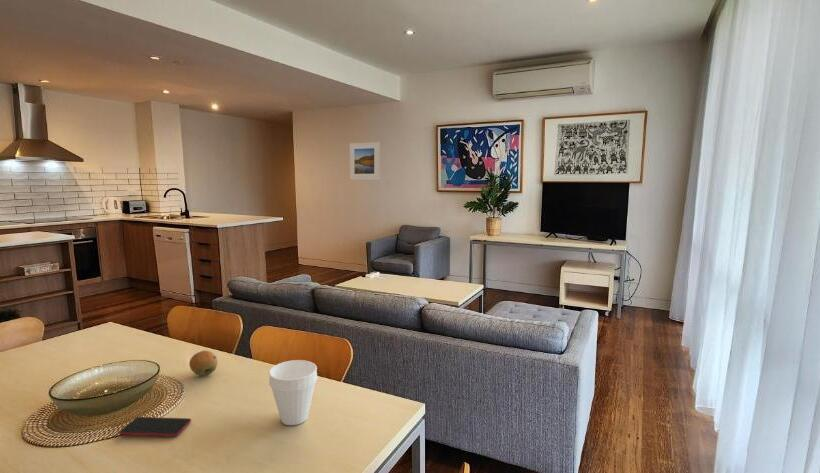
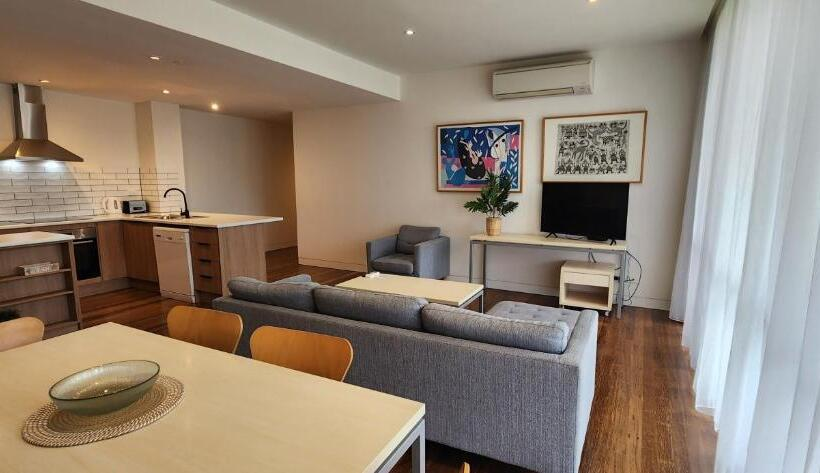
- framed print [349,141,381,181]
- cup [268,359,318,426]
- fruit [188,350,219,377]
- smartphone [118,416,192,438]
